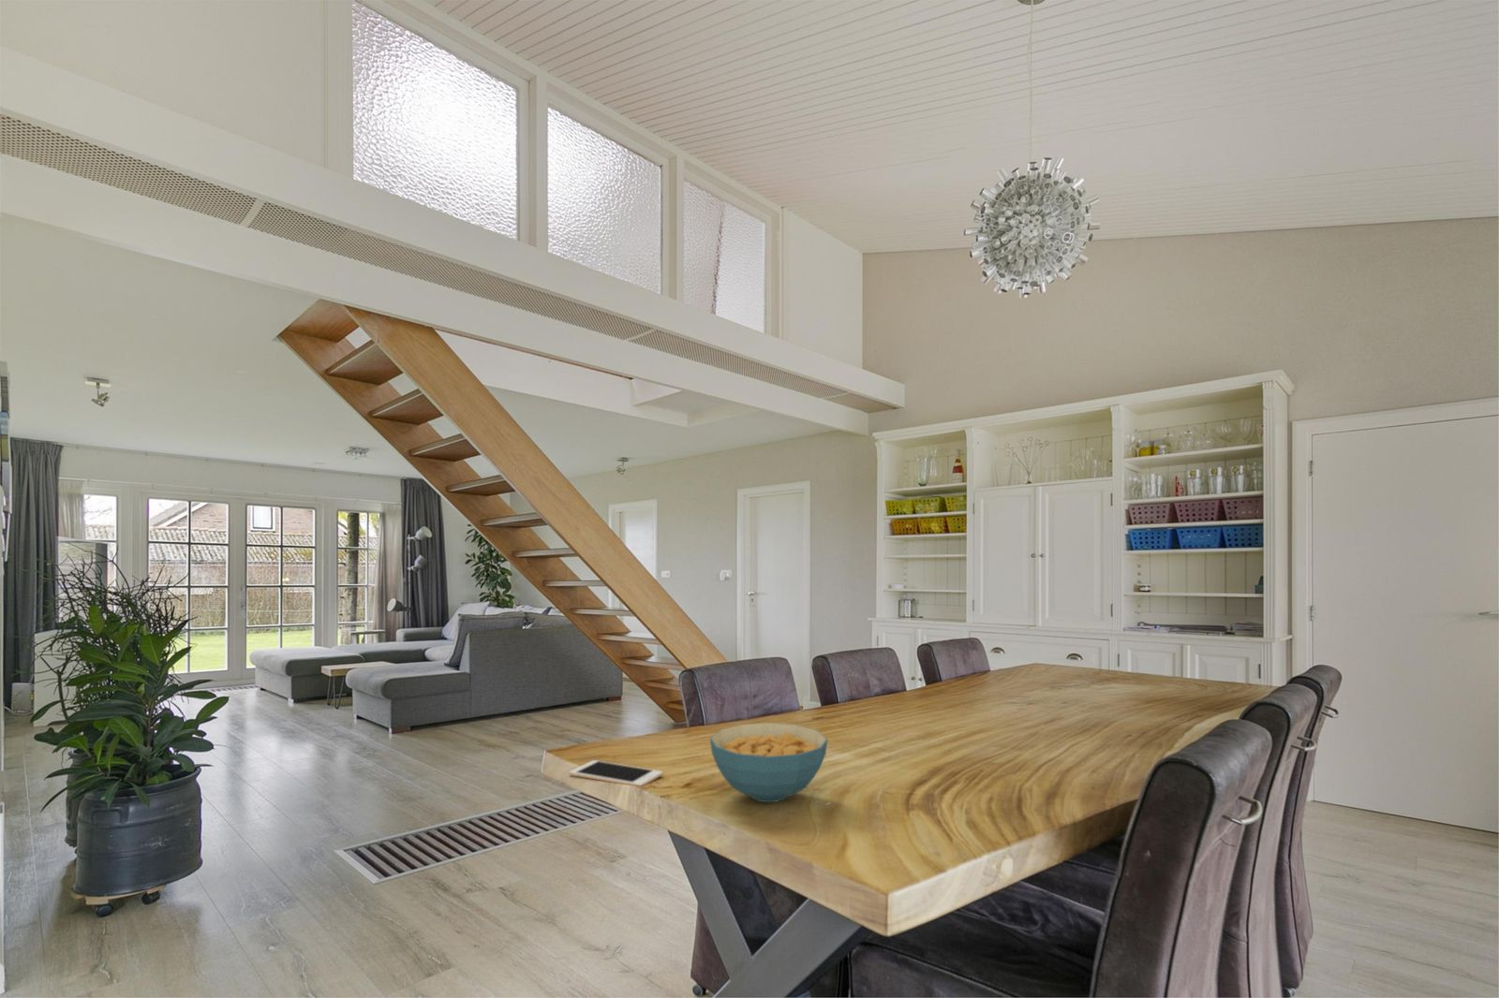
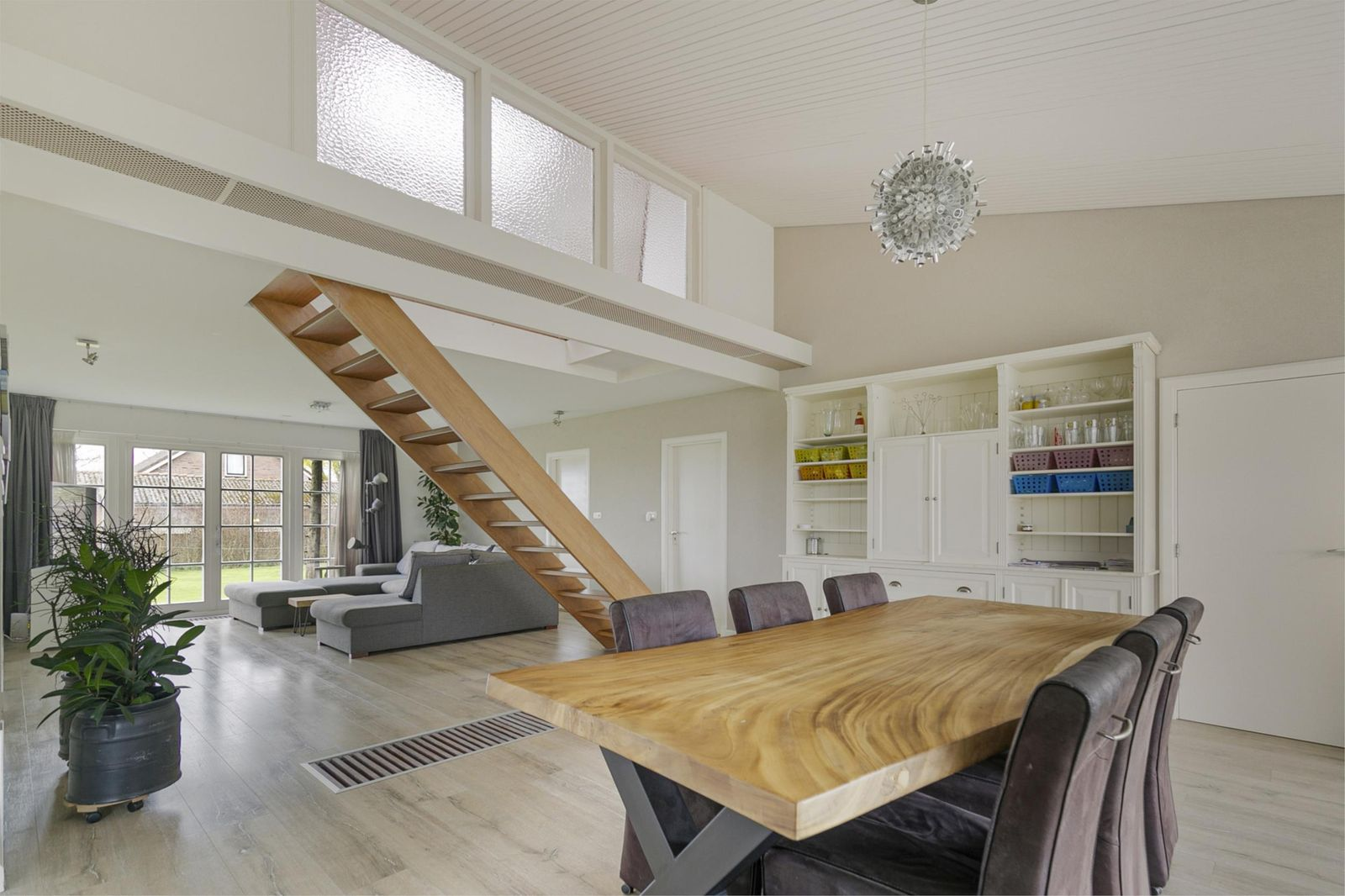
- cell phone [568,760,664,787]
- cereal bowl [709,722,828,803]
